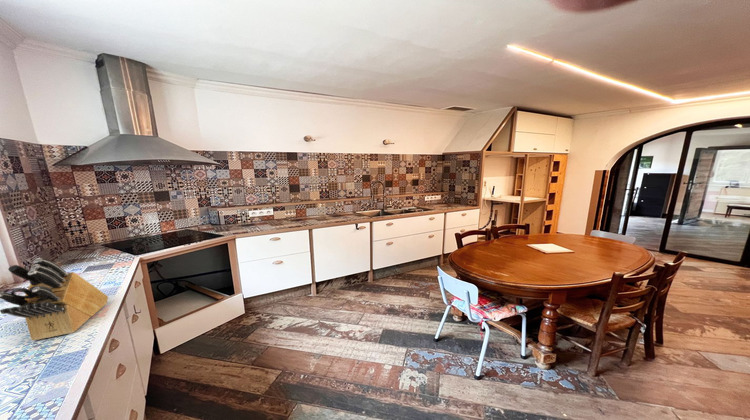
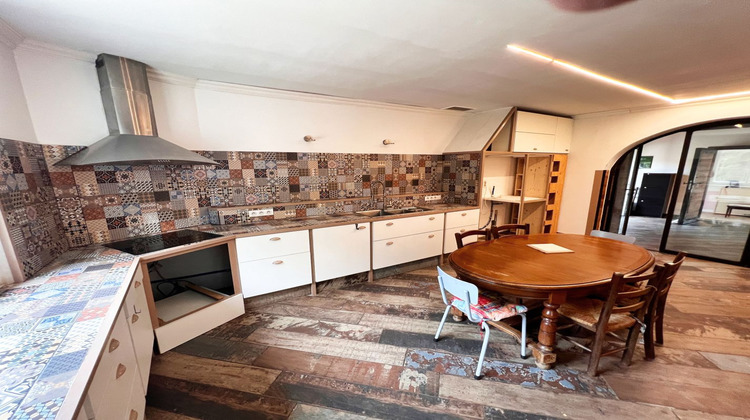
- knife block [0,257,109,341]
